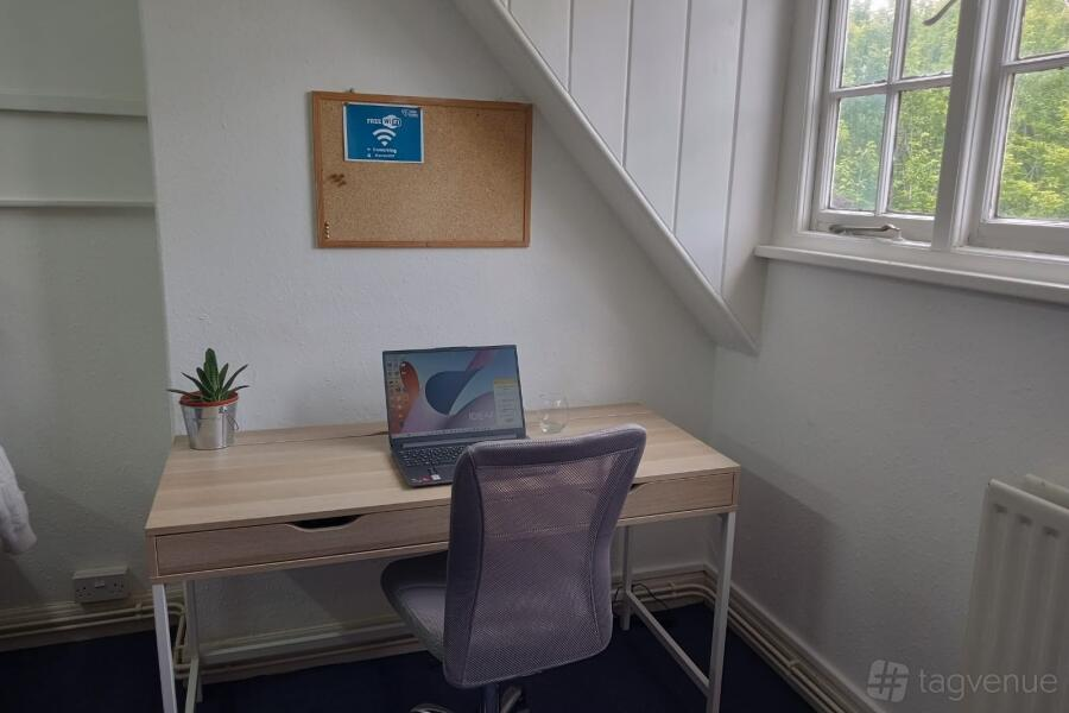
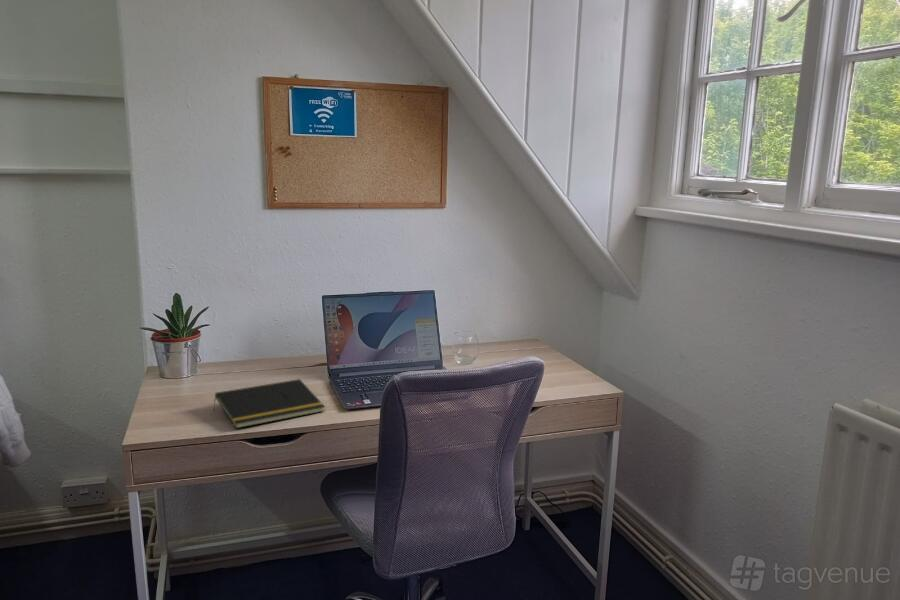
+ notepad [212,378,326,429]
